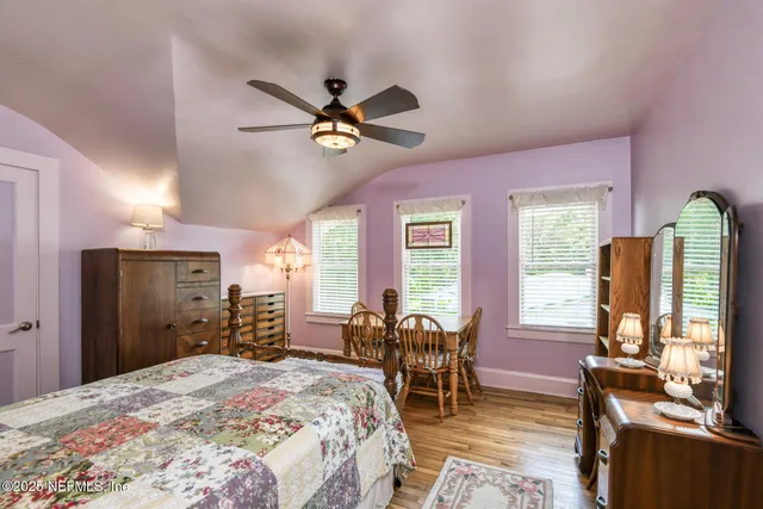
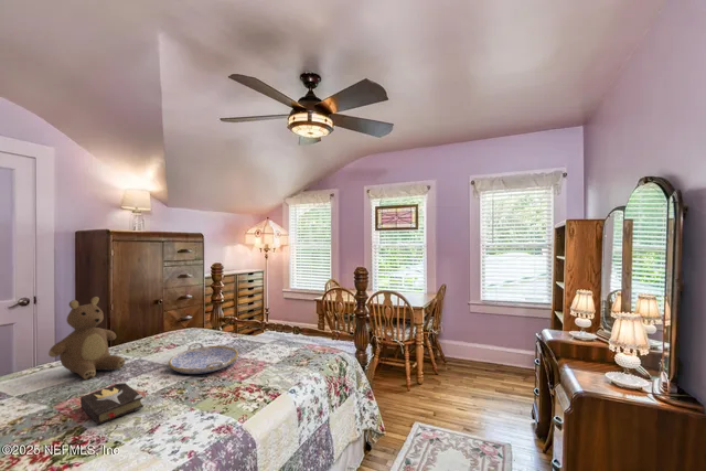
+ teddy bear [47,296,126,381]
+ serving tray [168,342,239,375]
+ hardback book [79,381,145,426]
